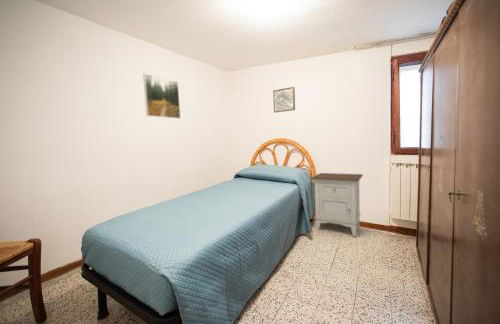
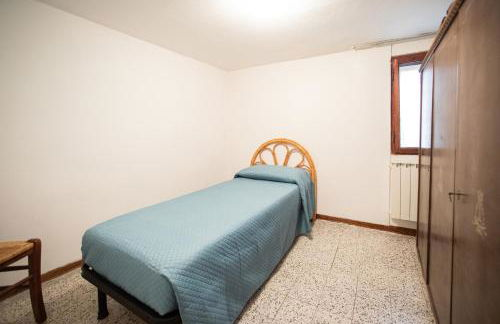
- wall art [272,86,296,114]
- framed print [142,73,181,120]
- nightstand [310,172,364,237]
